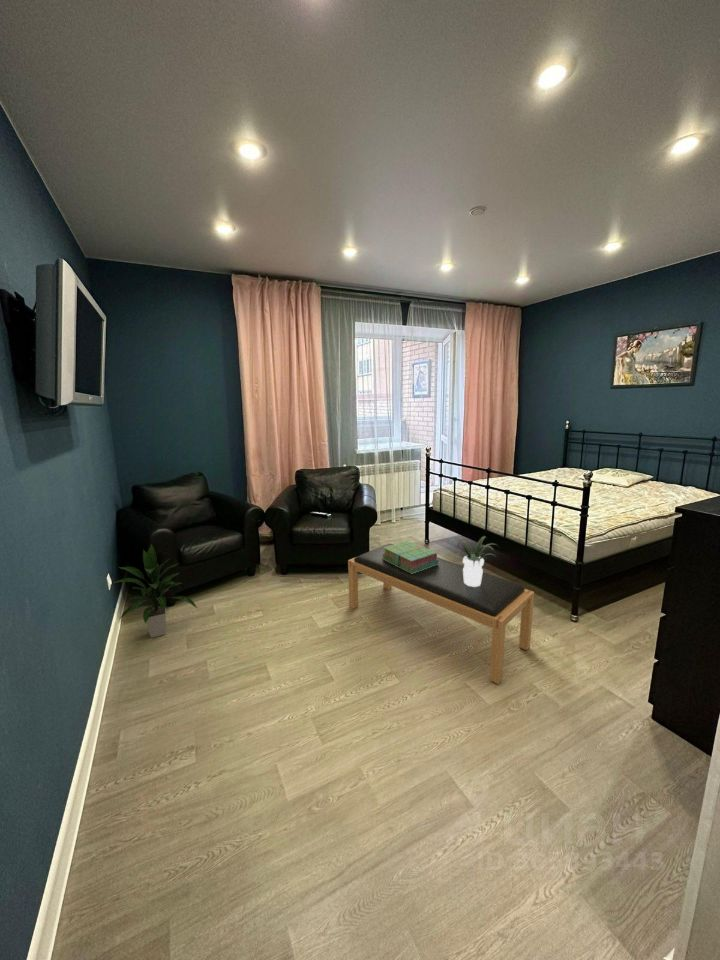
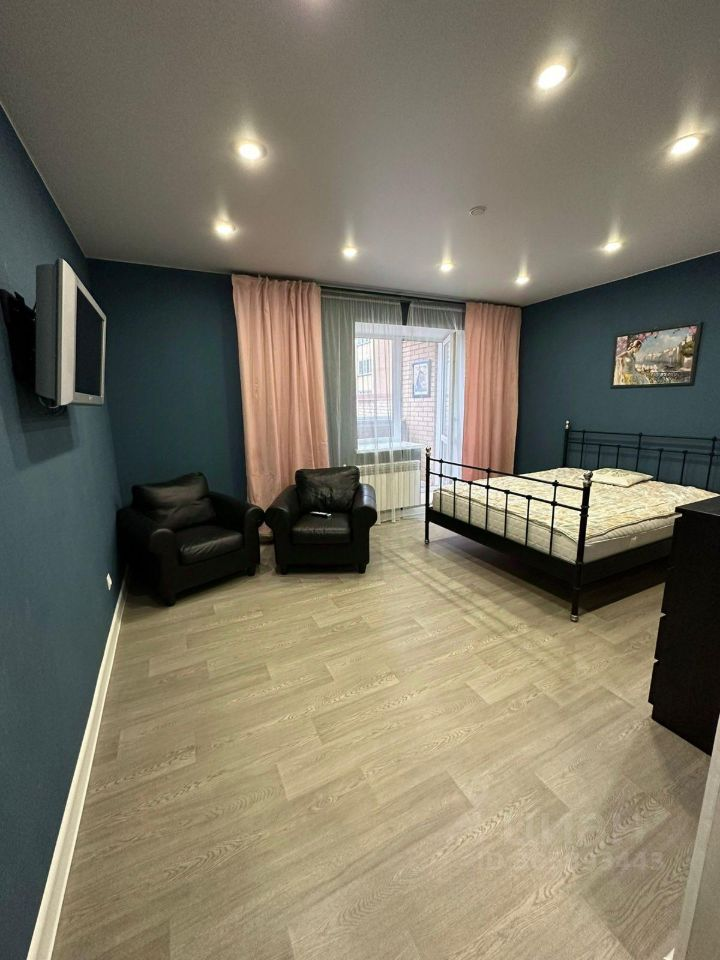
- stack of books [382,540,439,574]
- bench [347,543,535,685]
- indoor plant [112,543,198,639]
- potted plant [447,535,499,587]
